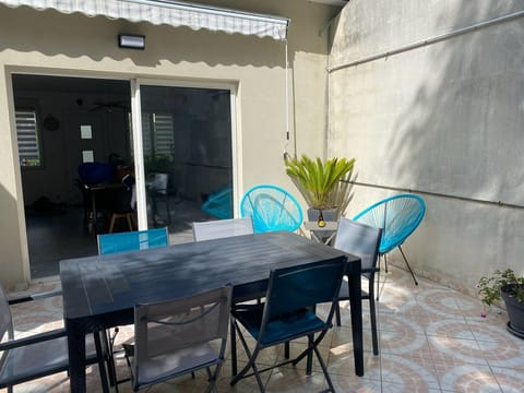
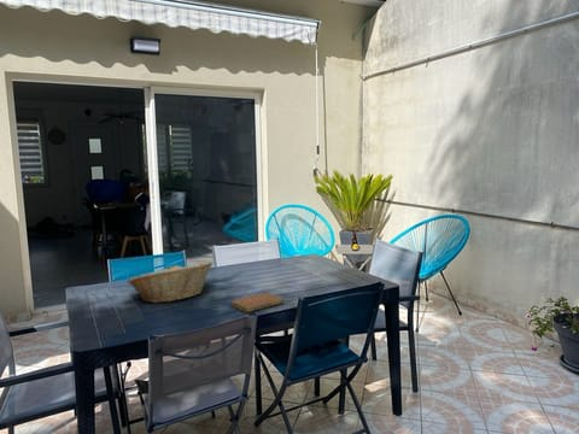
+ fruit basket [125,260,214,304]
+ notebook [230,292,285,313]
